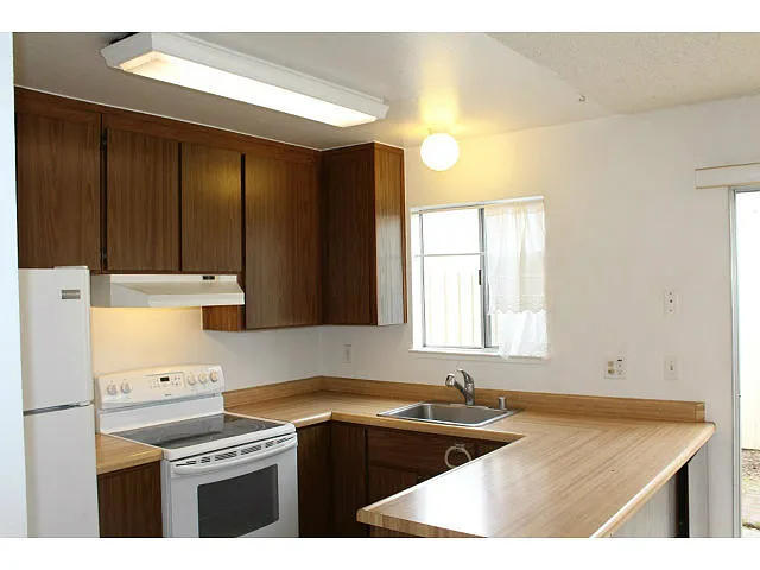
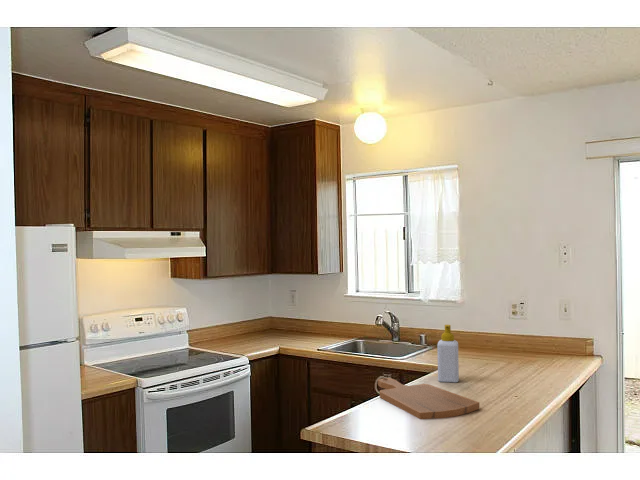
+ cutting board [377,377,481,420]
+ soap bottle [436,324,460,383]
